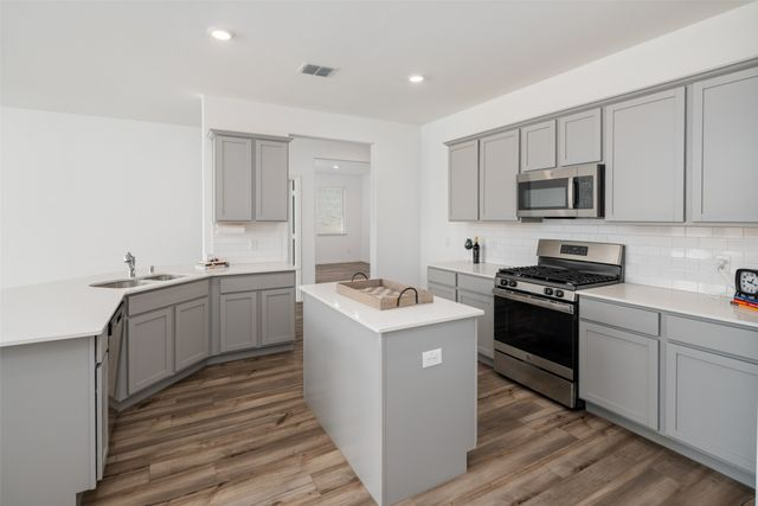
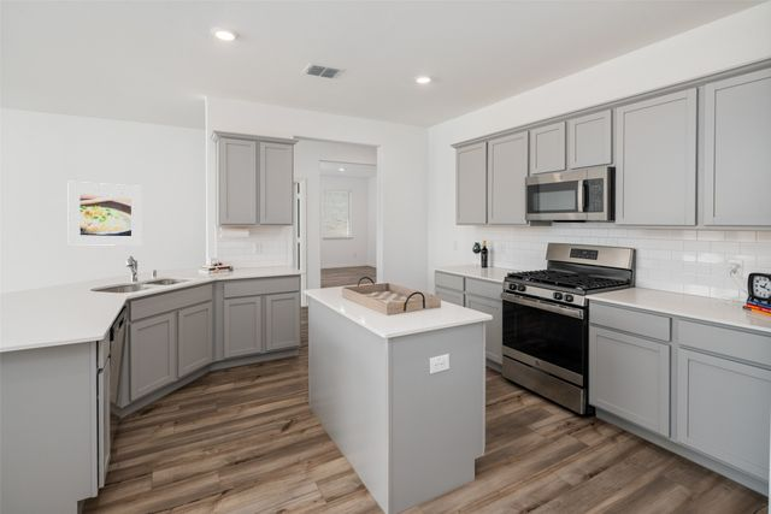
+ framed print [67,181,143,247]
